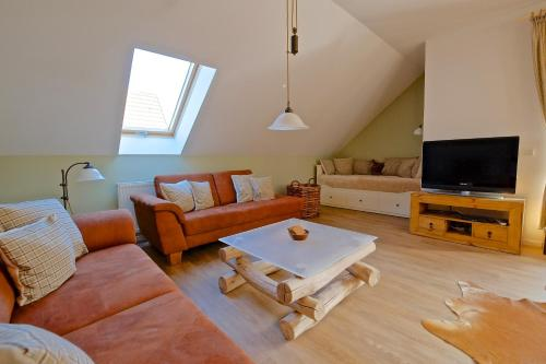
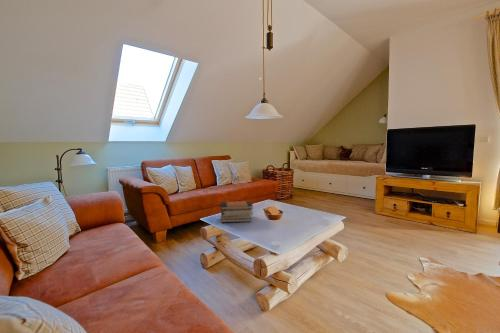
+ book stack [219,200,254,223]
